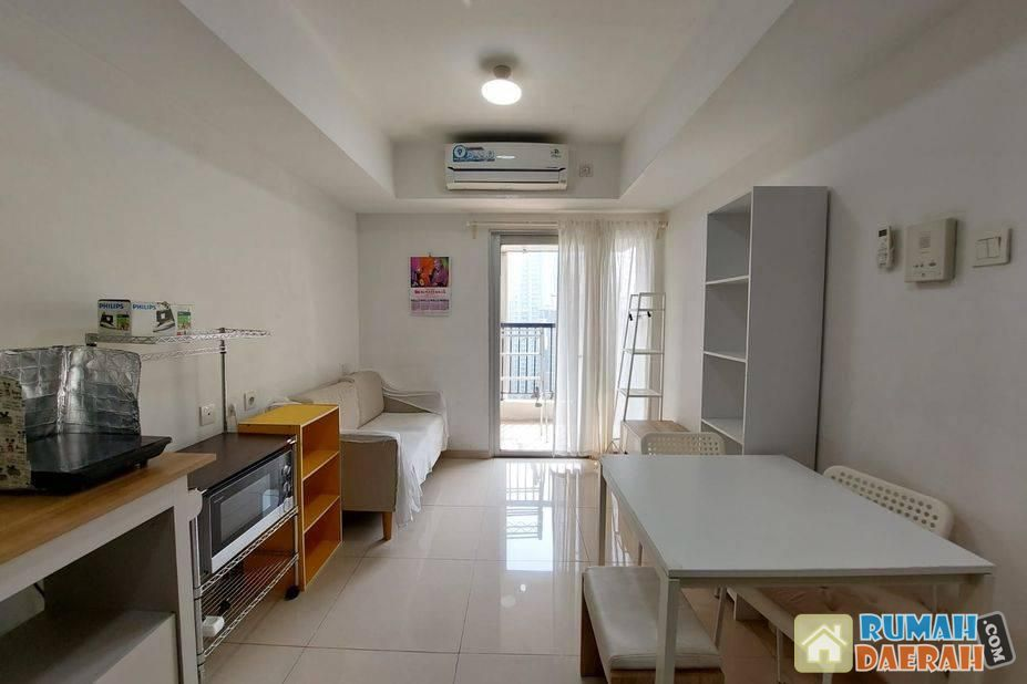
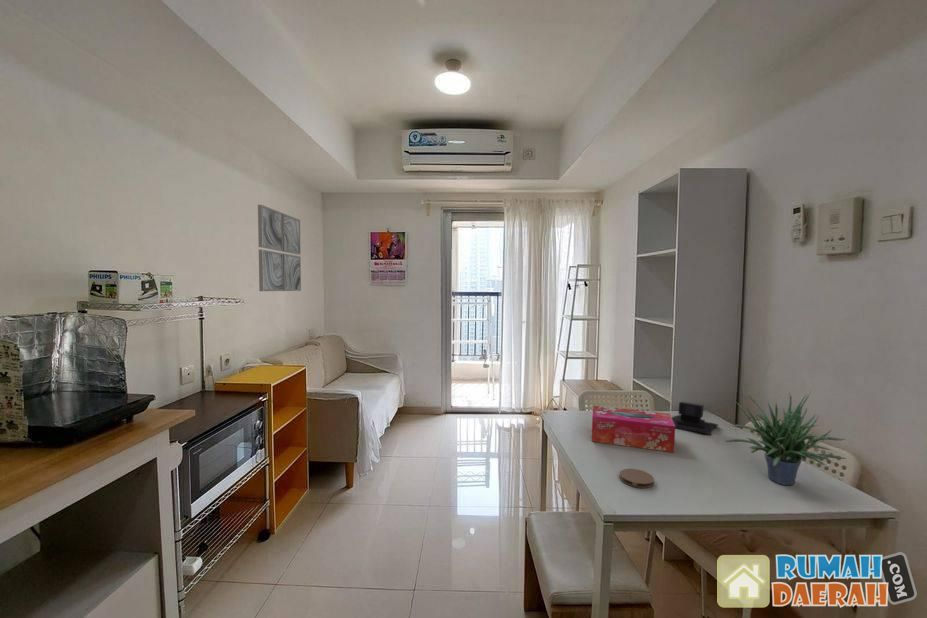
+ tissue box [591,405,676,453]
+ wall art [257,204,302,292]
+ coaster [619,468,655,489]
+ potted plant [725,389,848,486]
+ speaker [671,401,719,436]
